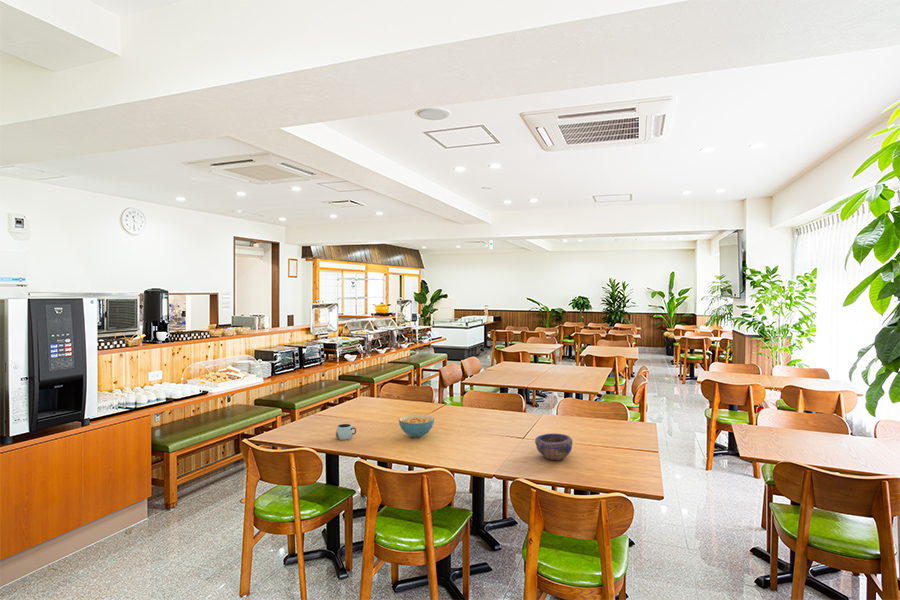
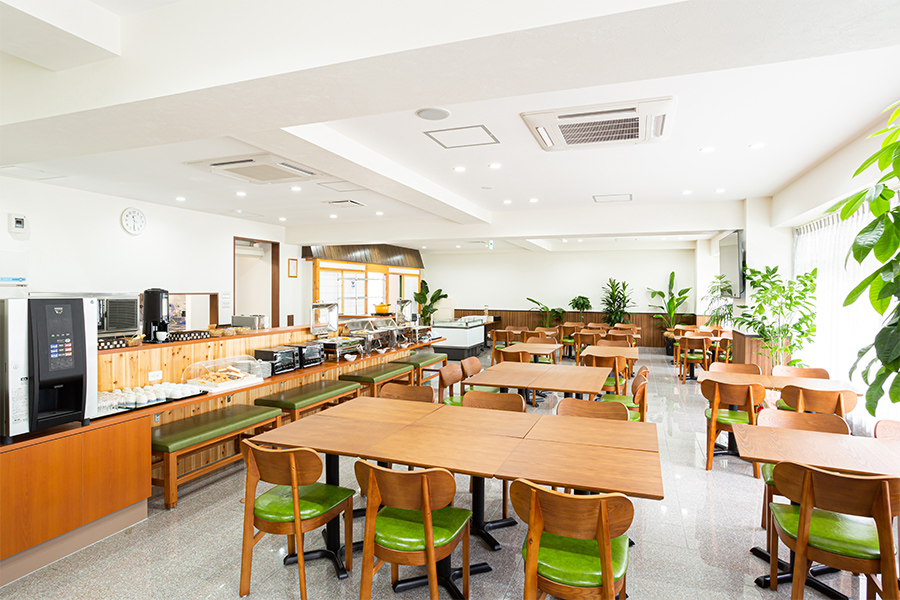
- cereal bowl [398,414,435,439]
- bowl [534,433,573,461]
- mug [335,423,357,441]
